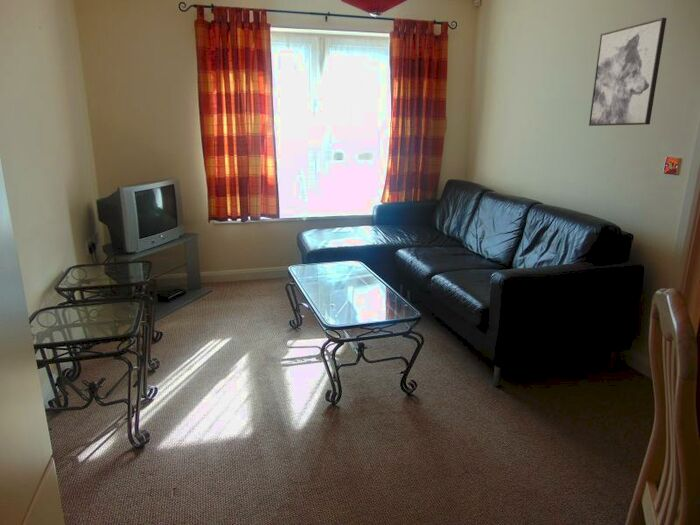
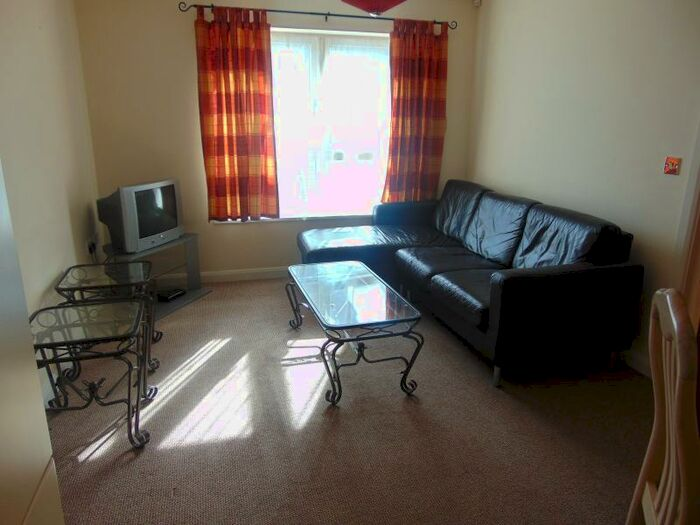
- wall art [588,17,668,127]
